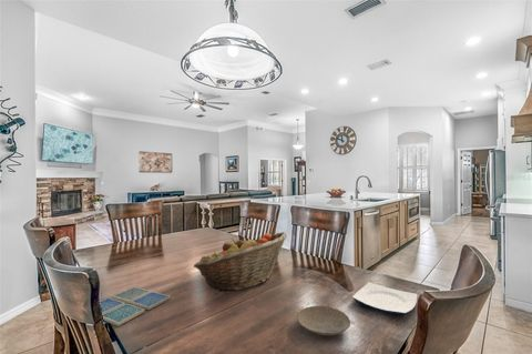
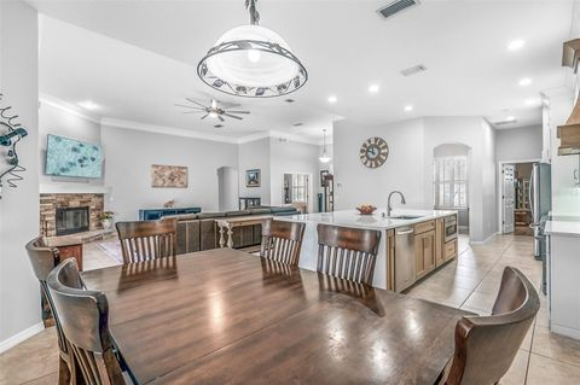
- plate [296,305,351,336]
- plate [351,282,418,316]
- fruit basket [192,231,288,292]
- drink coaster [99,286,172,327]
